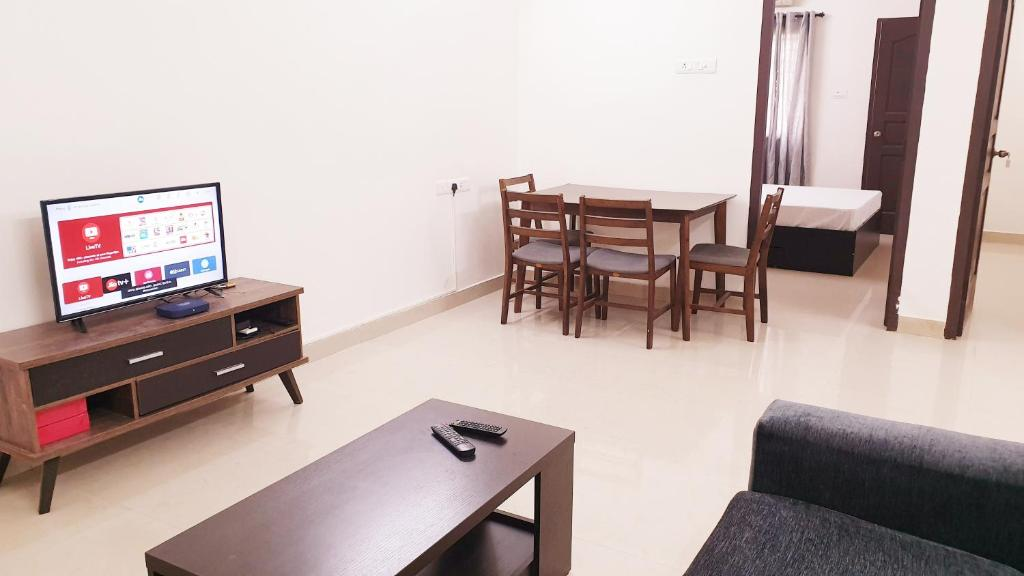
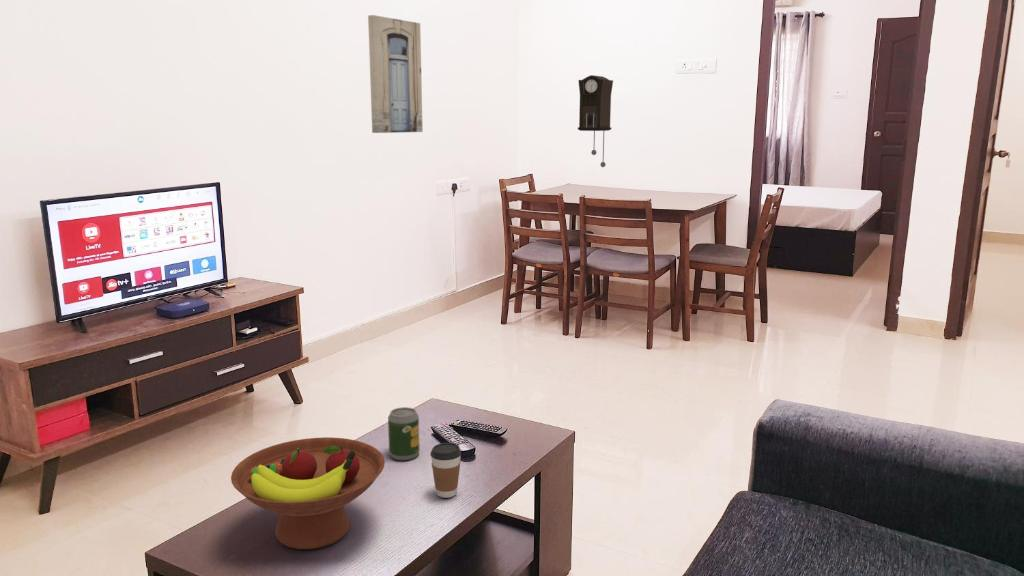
+ coffee cup [429,442,462,499]
+ wall art [367,14,424,134]
+ pendulum clock [577,74,614,168]
+ soda can [387,406,421,461]
+ fruit bowl [230,436,386,550]
